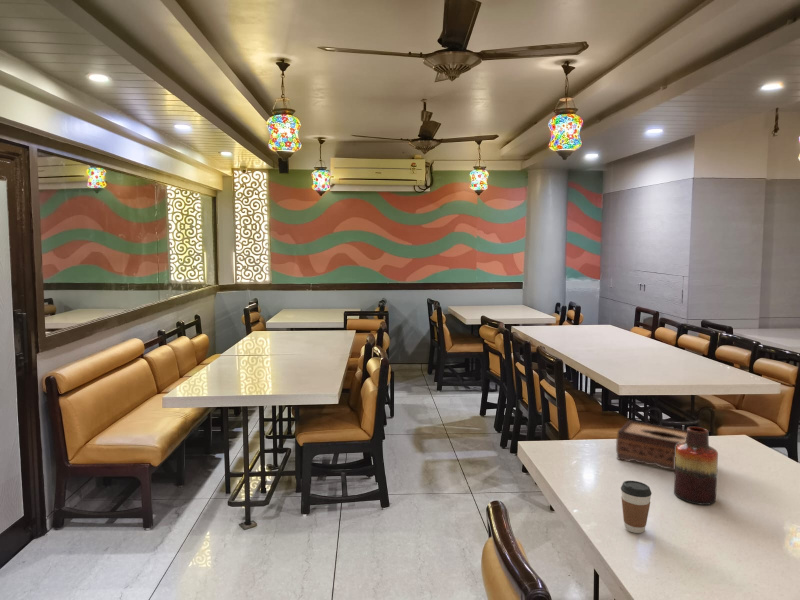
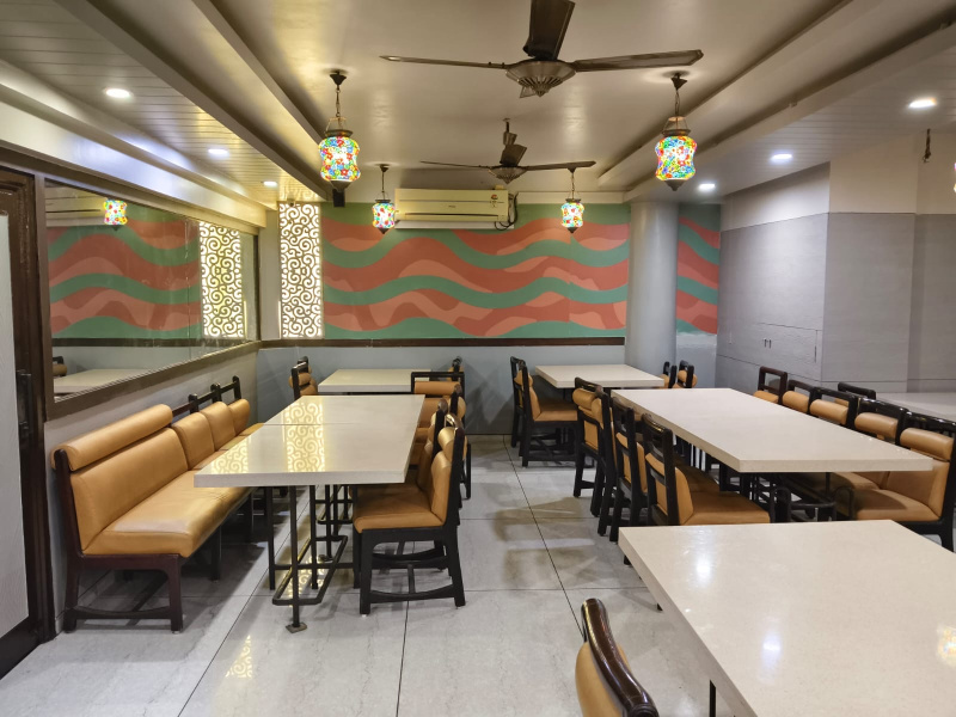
- coffee cup [620,480,653,534]
- vase [673,426,719,506]
- tissue box [615,419,687,471]
